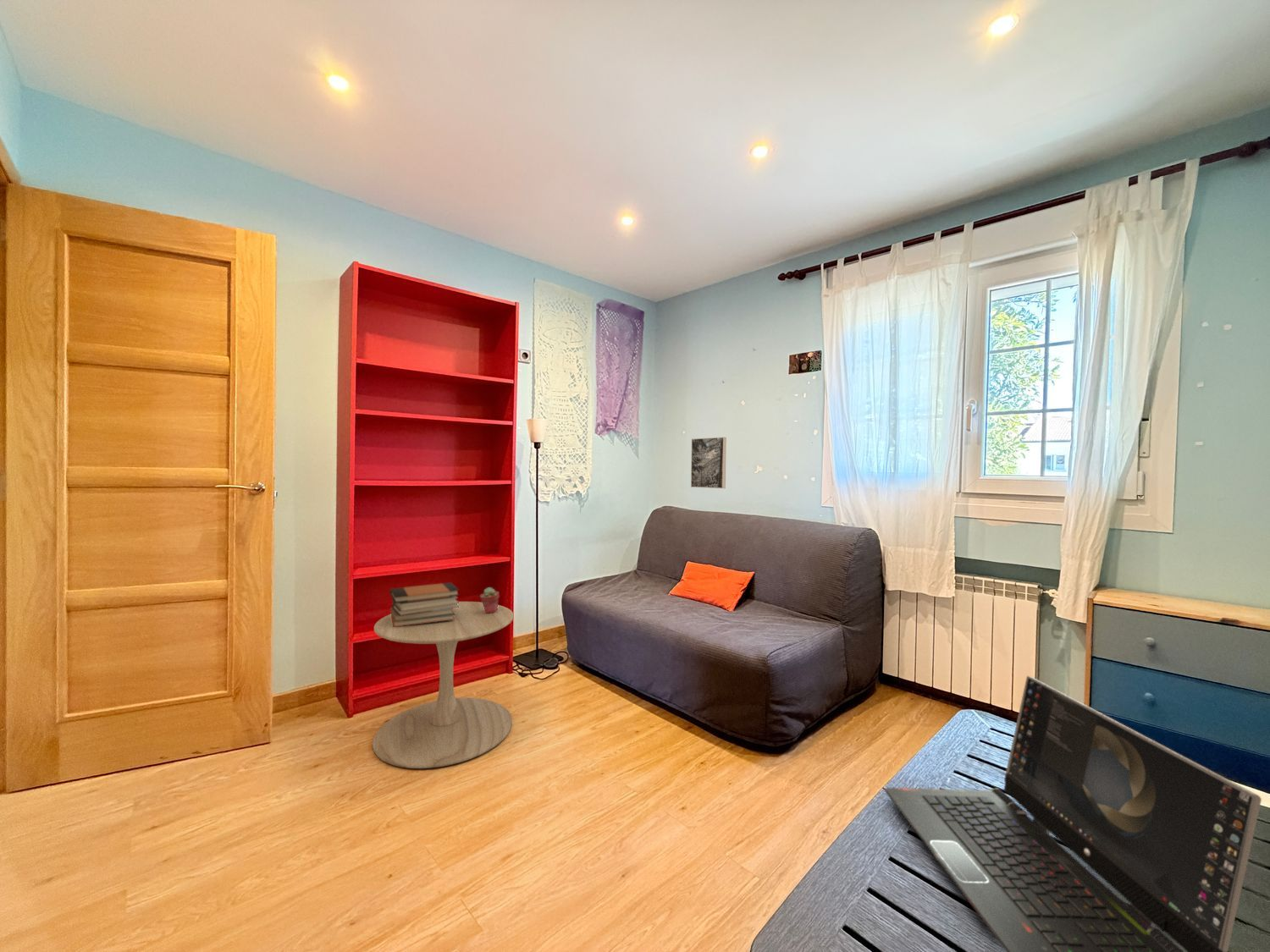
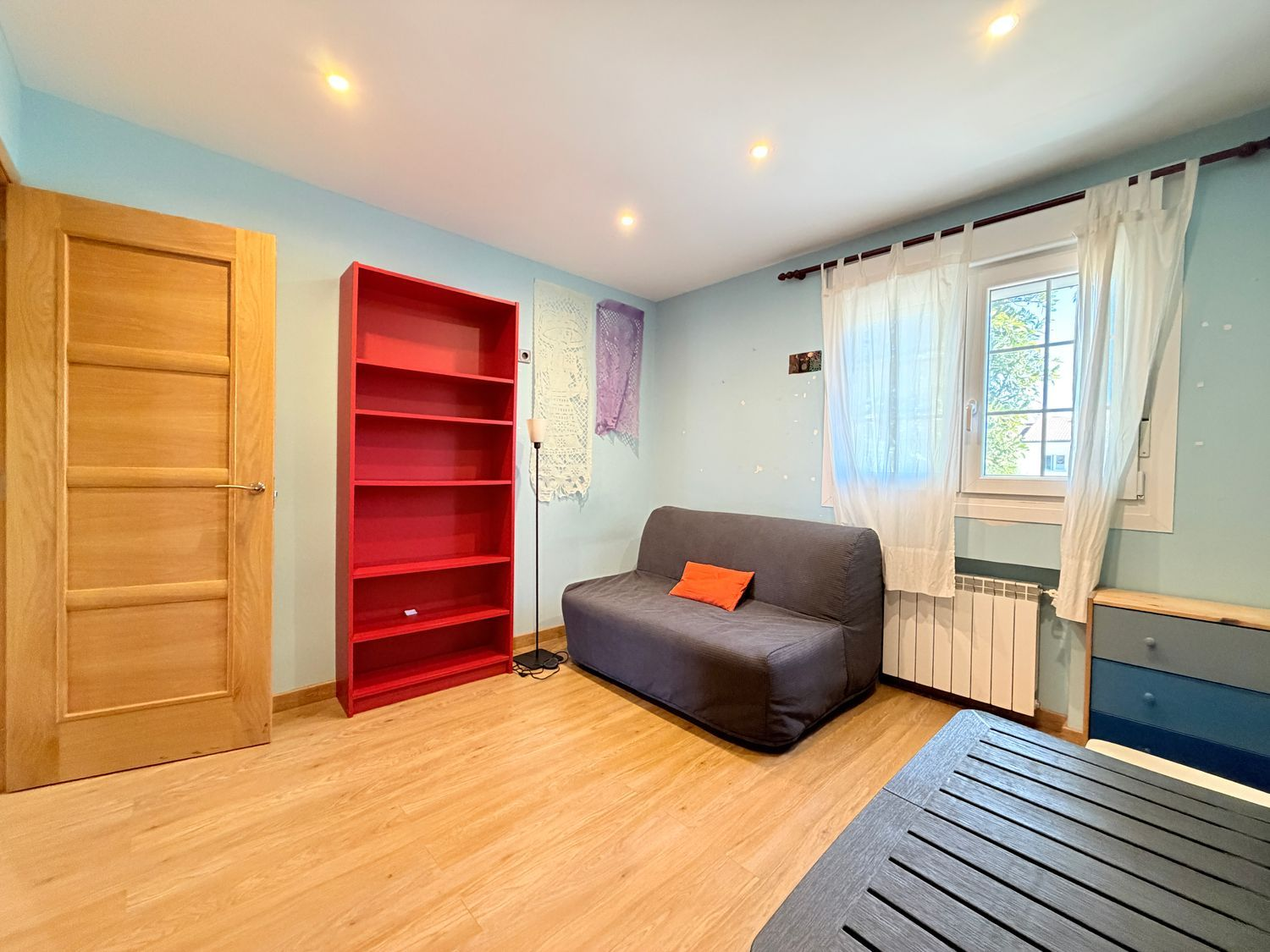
- side table [372,601,515,769]
- laptop computer [884,675,1262,952]
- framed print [690,437,727,489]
- book stack [389,581,460,627]
- potted succulent [479,586,500,613]
